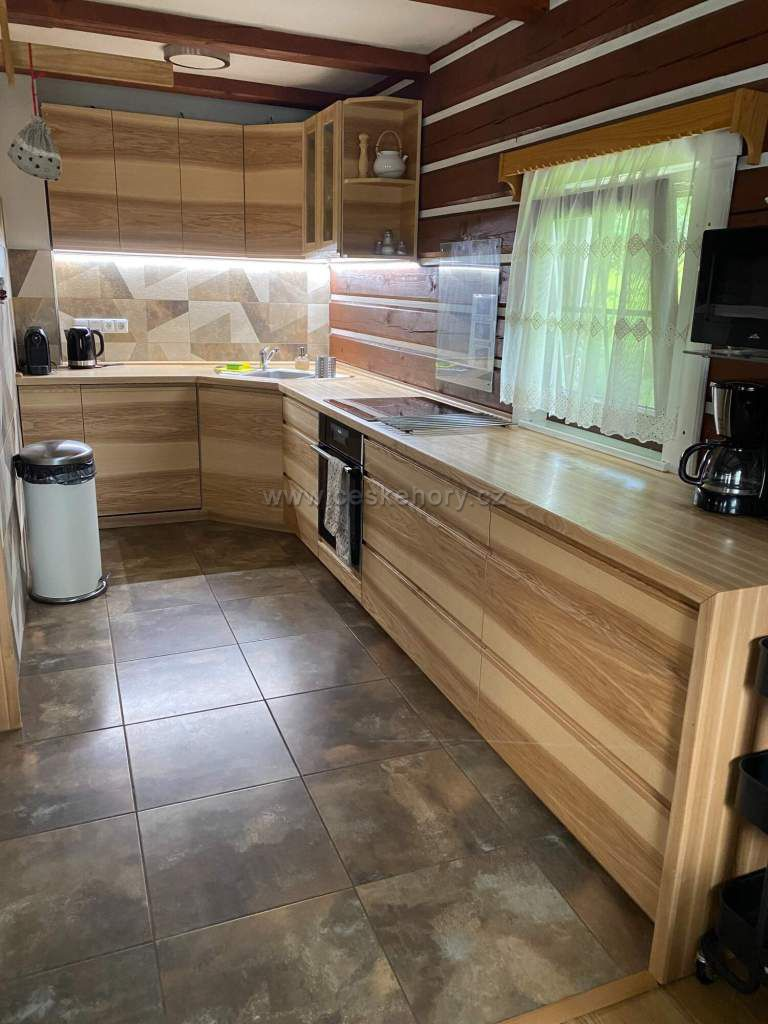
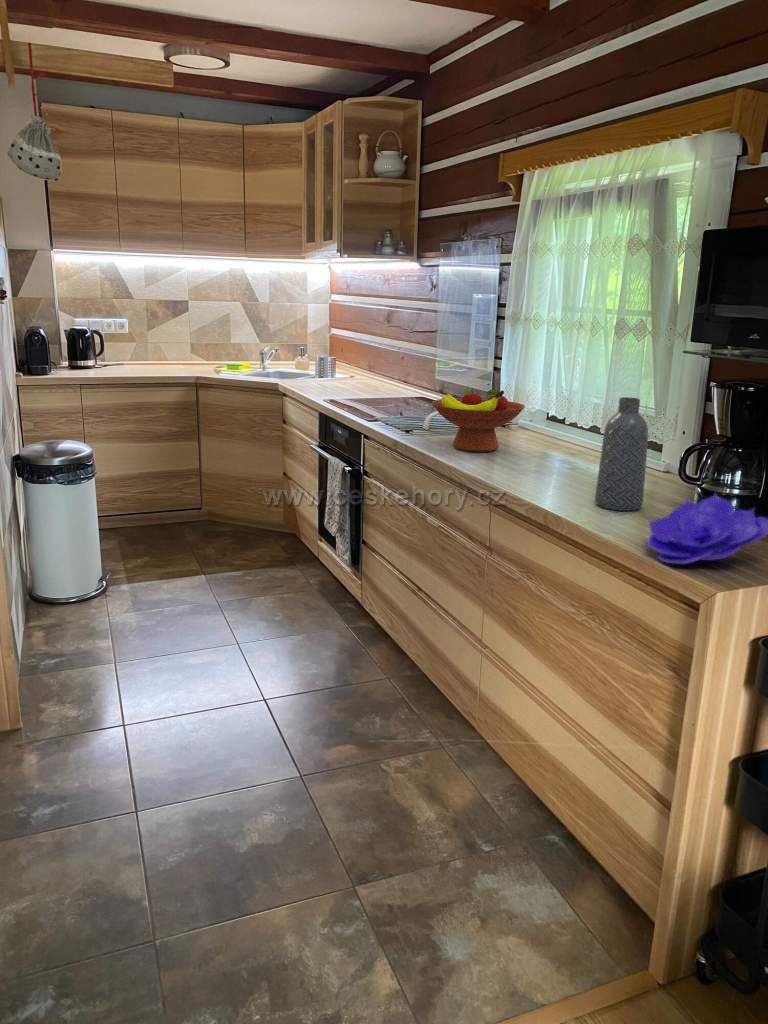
+ vase [594,396,649,512]
+ decorative bowl [643,490,768,566]
+ fruit bowl [431,388,526,453]
+ spoon rest [422,410,459,431]
